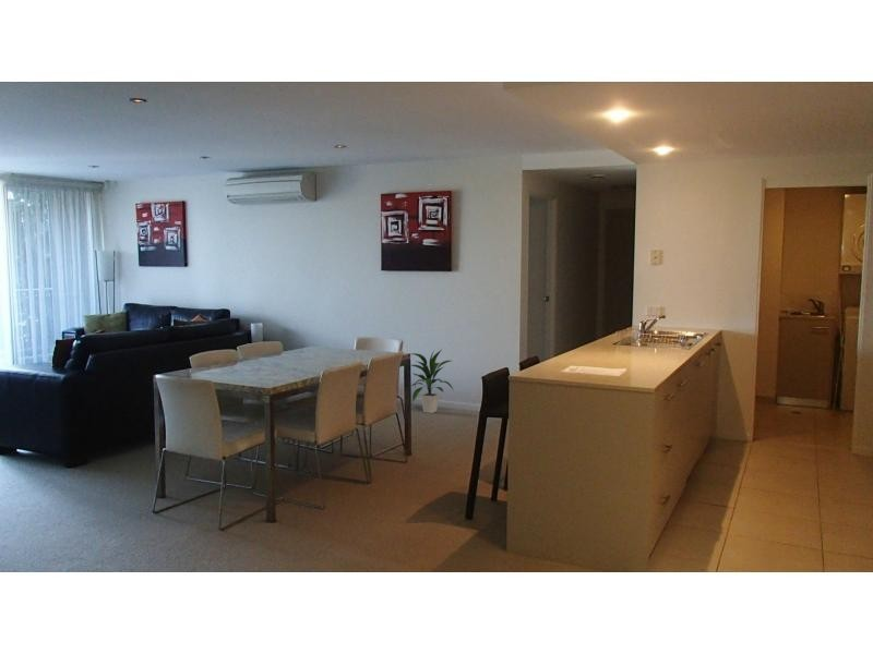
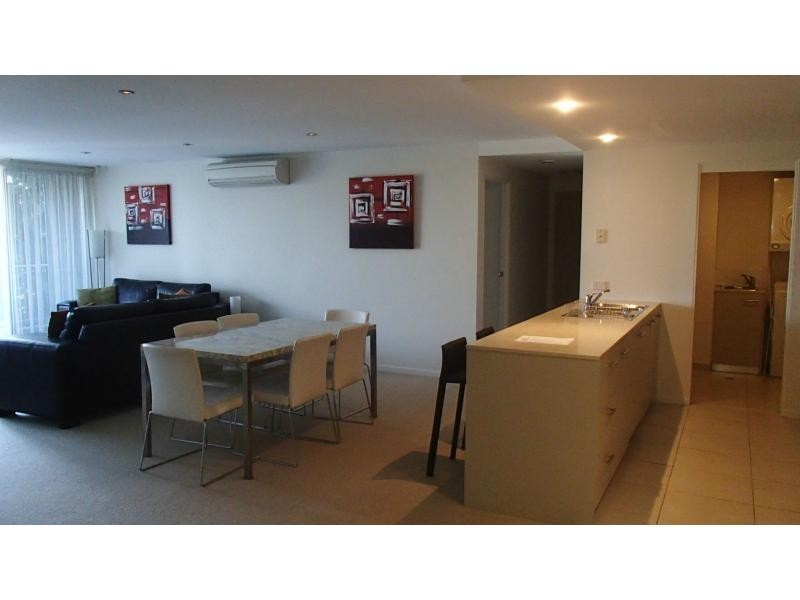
- indoor plant [409,349,454,414]
